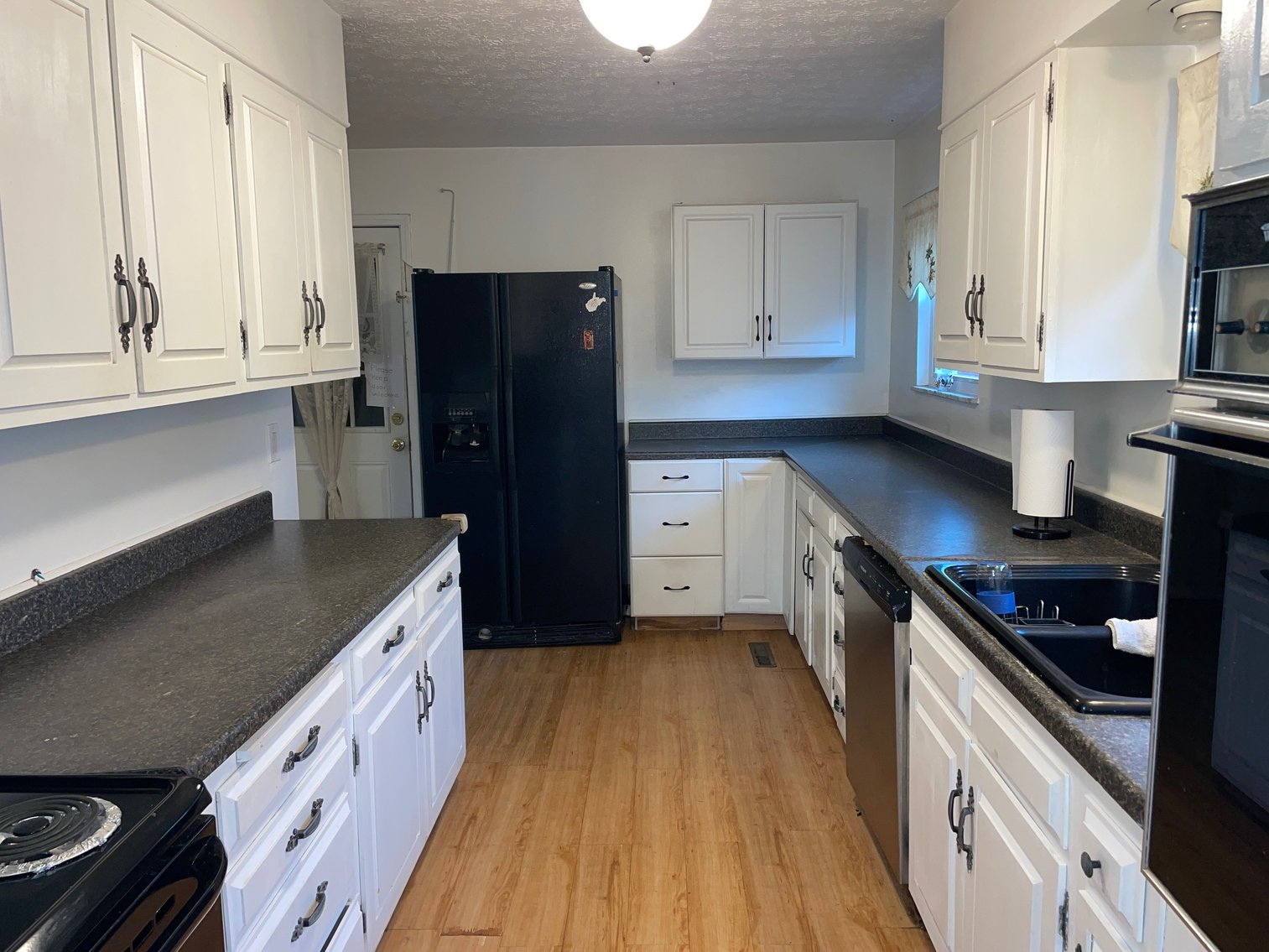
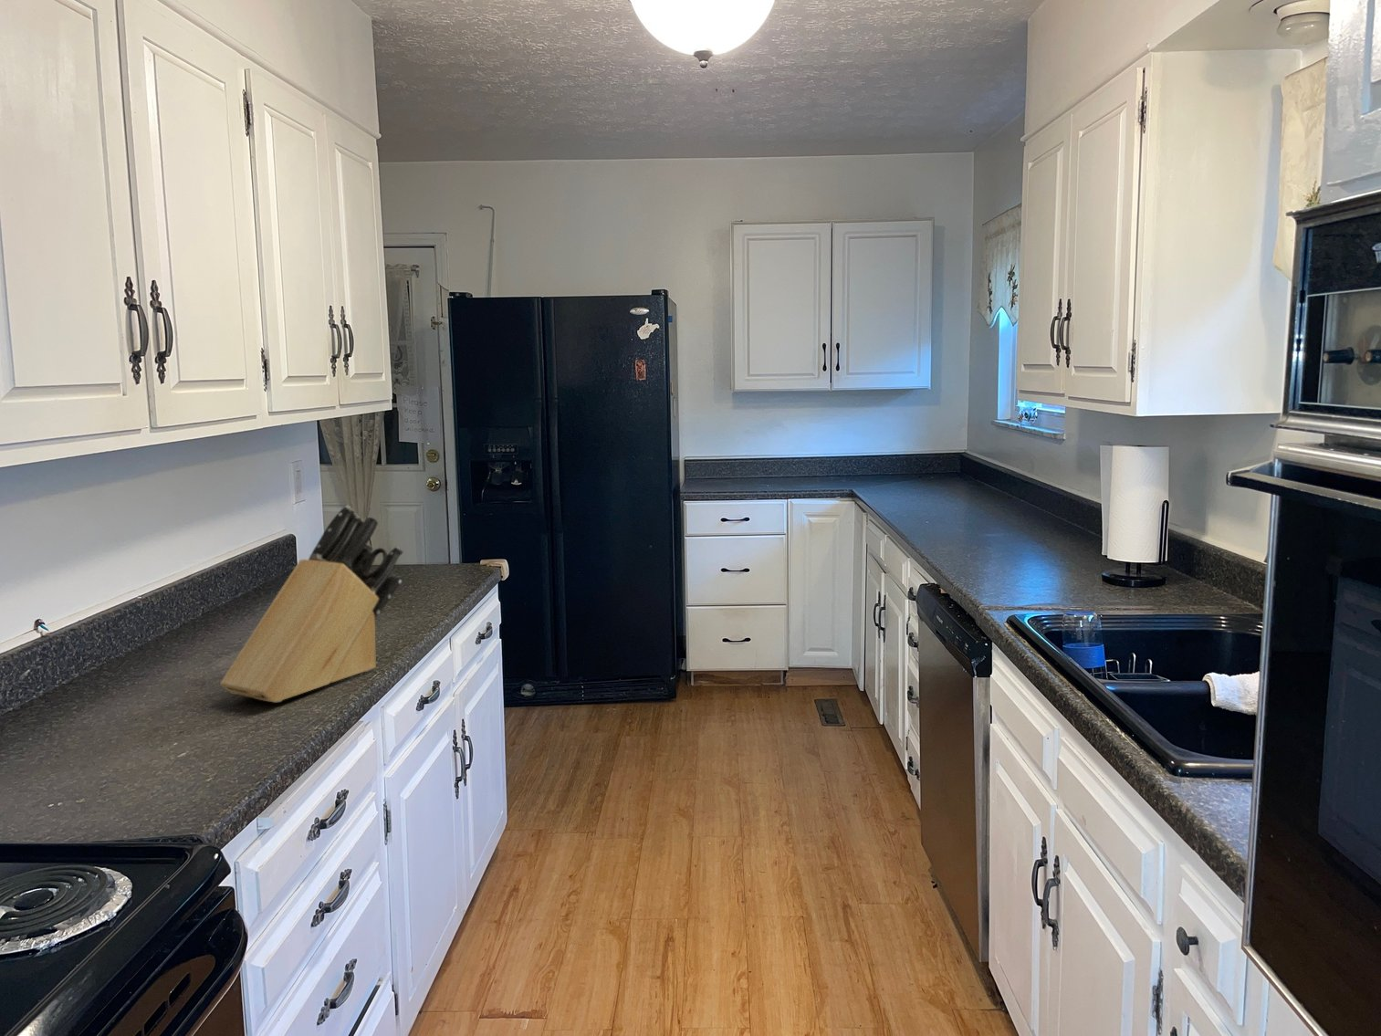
+ knife block [219,505,405,704]
